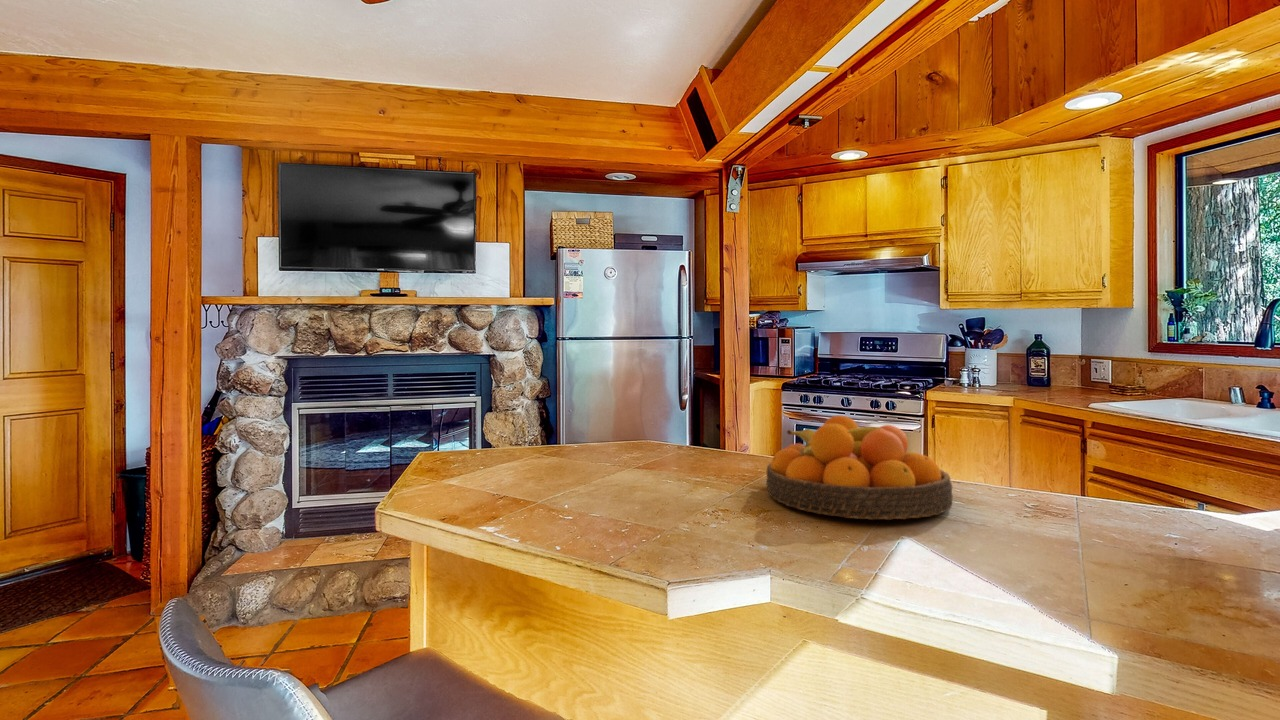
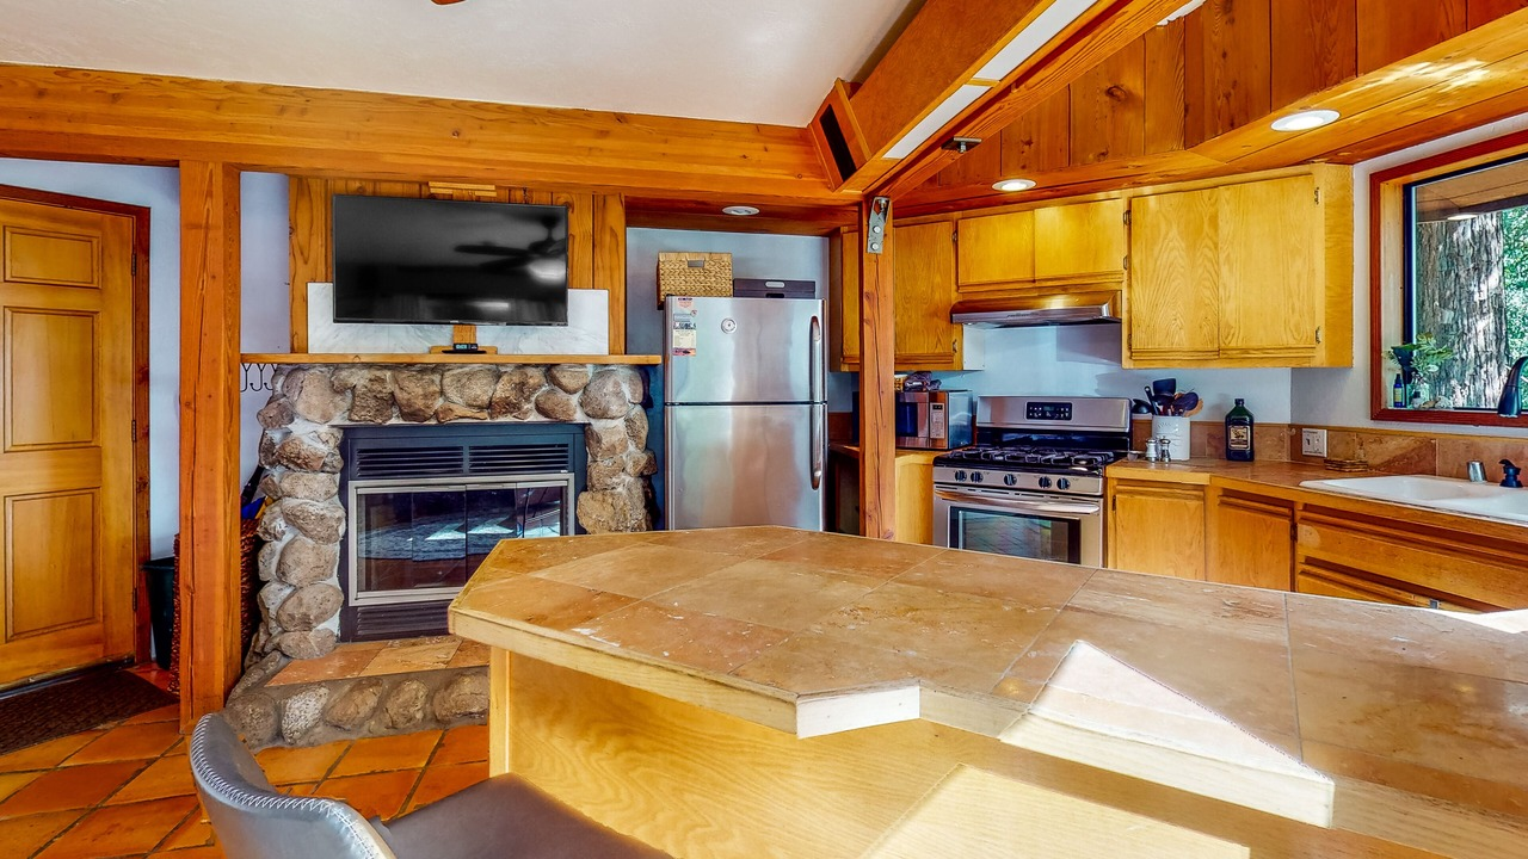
- fruit bowl [765,414,954,521]
